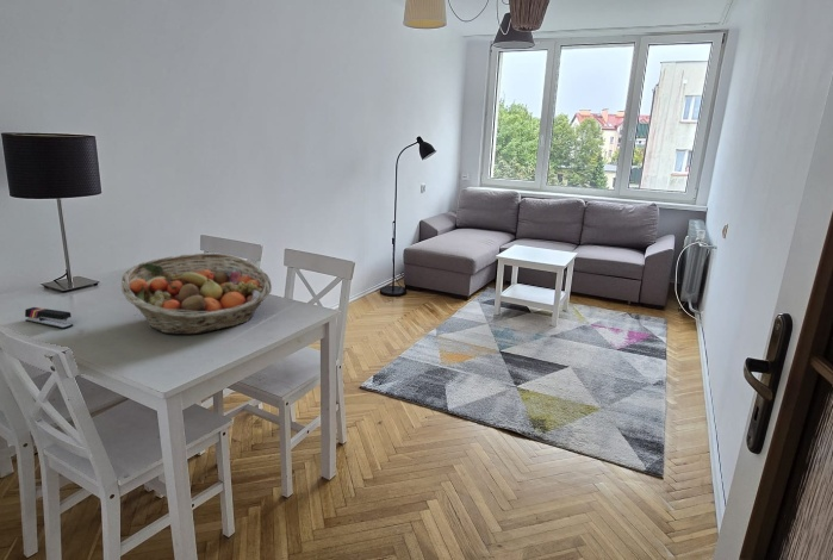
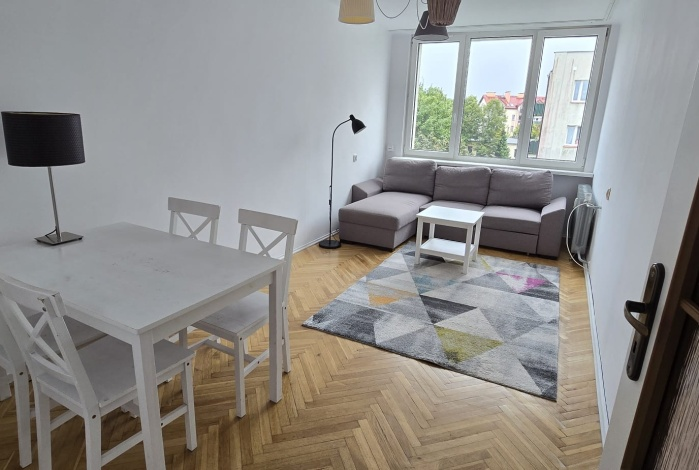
- fruit basket [120,253,273,336]
- stapler [24,306,74,330]
